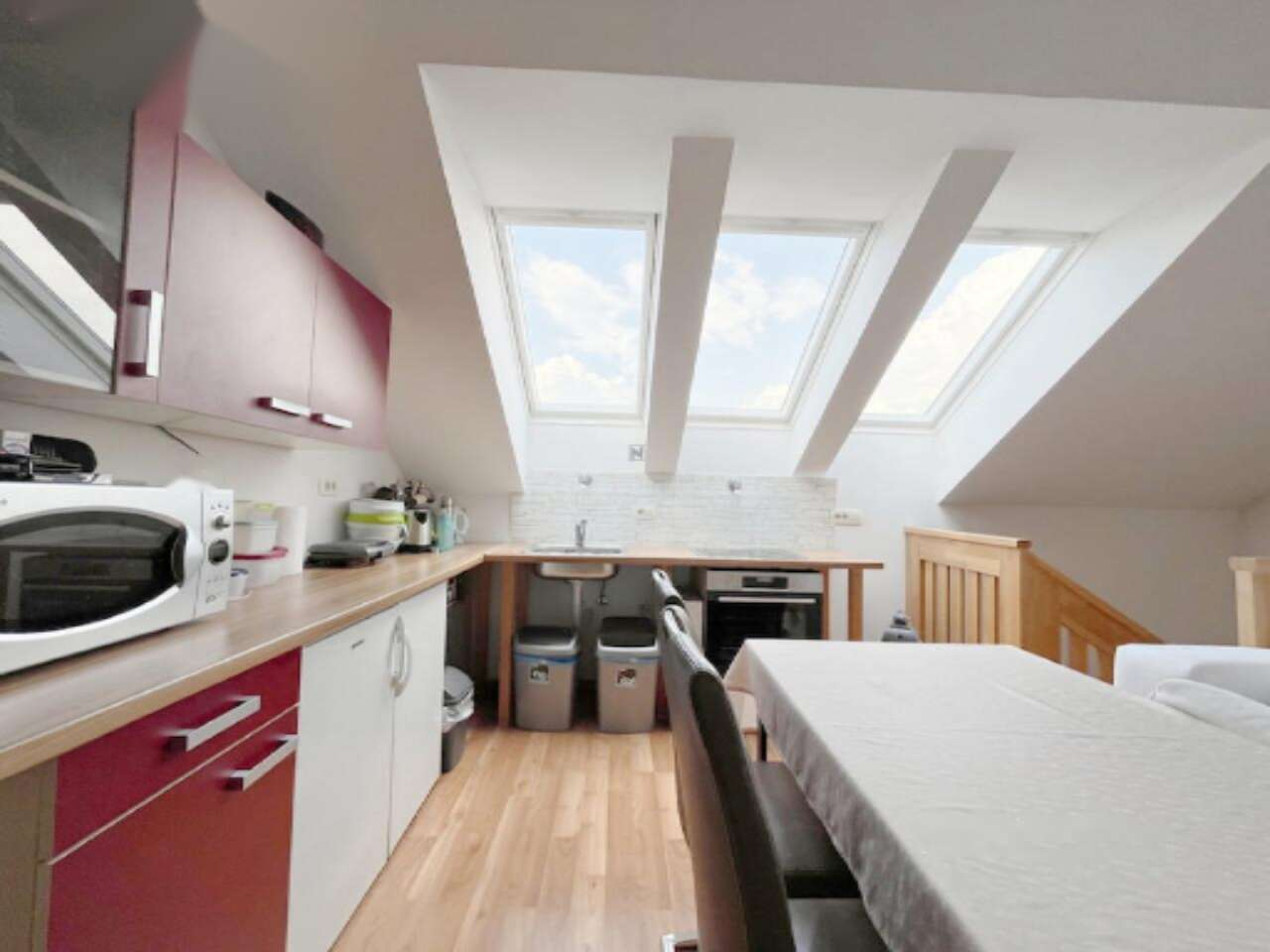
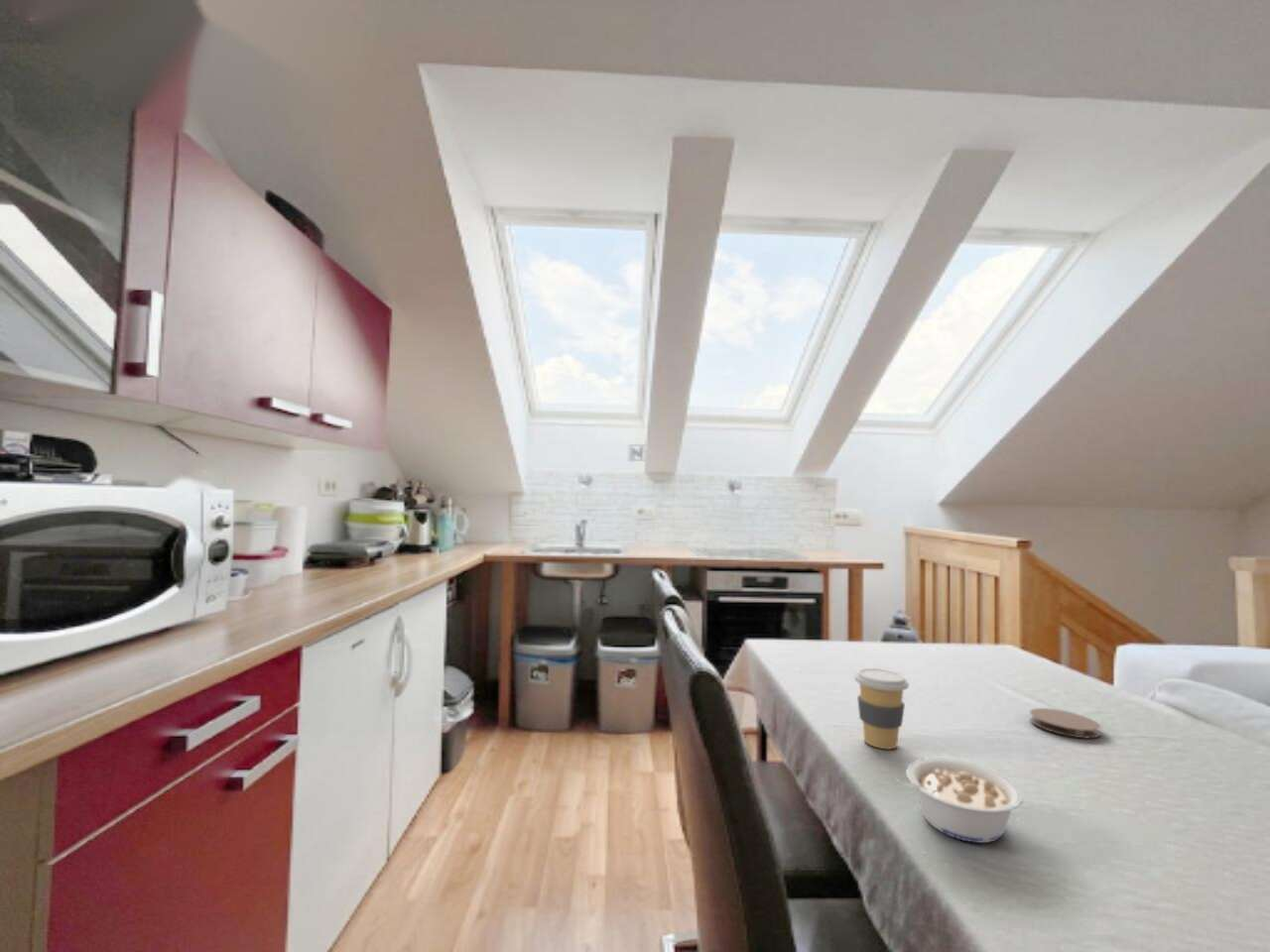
+ legume [894,757,1024,844]
+ coffee cup [853,667,910,750]
+ coaster [1029,707,1101,739]
